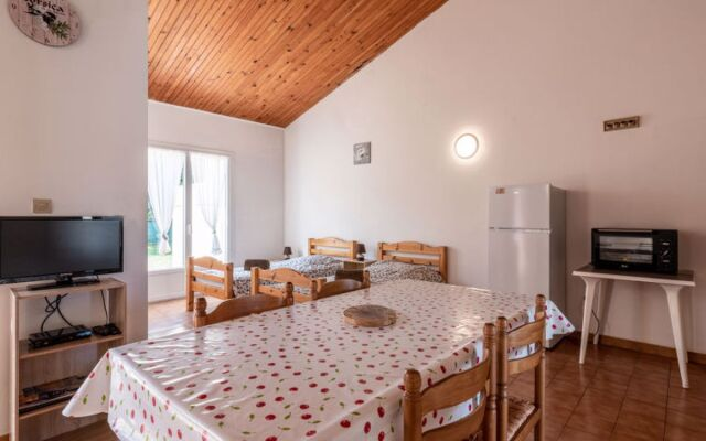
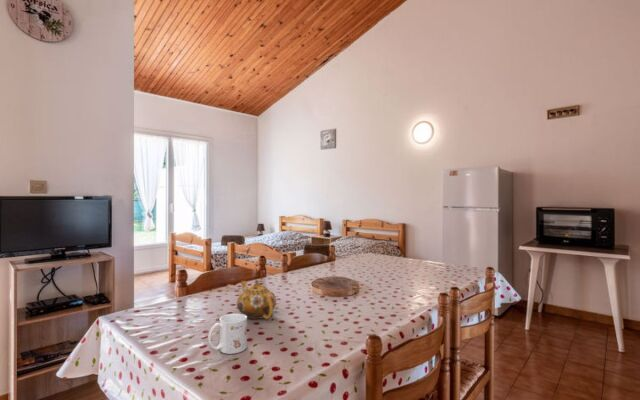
+ mug [207,313,248,355]
+ teapot [236,279,277,320]
